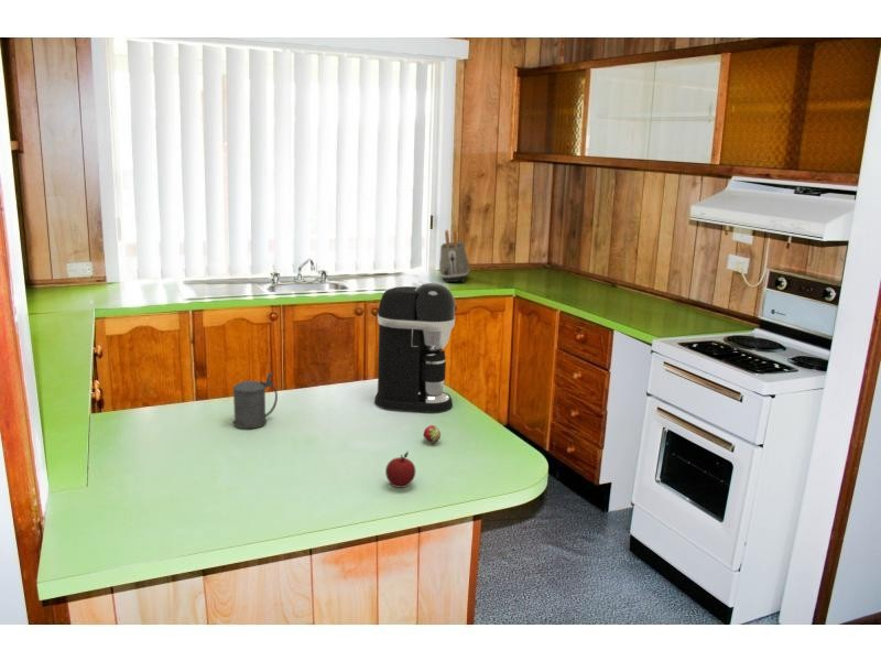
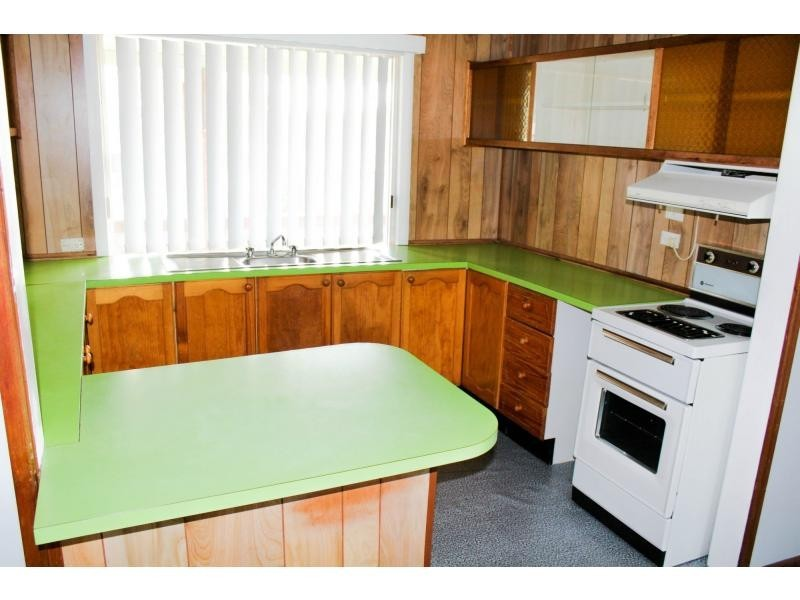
- coffee maker [373,282,456,414]
- fruit [422,424,442,444]
- beer stein [232,371,279,430]
- apple [384,449,416,489]
- toaster [438,228,471,283]
